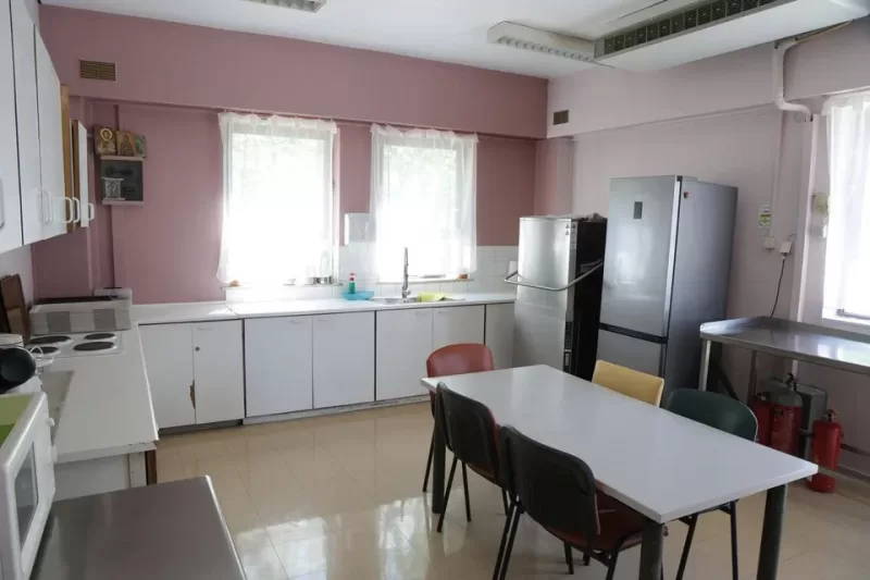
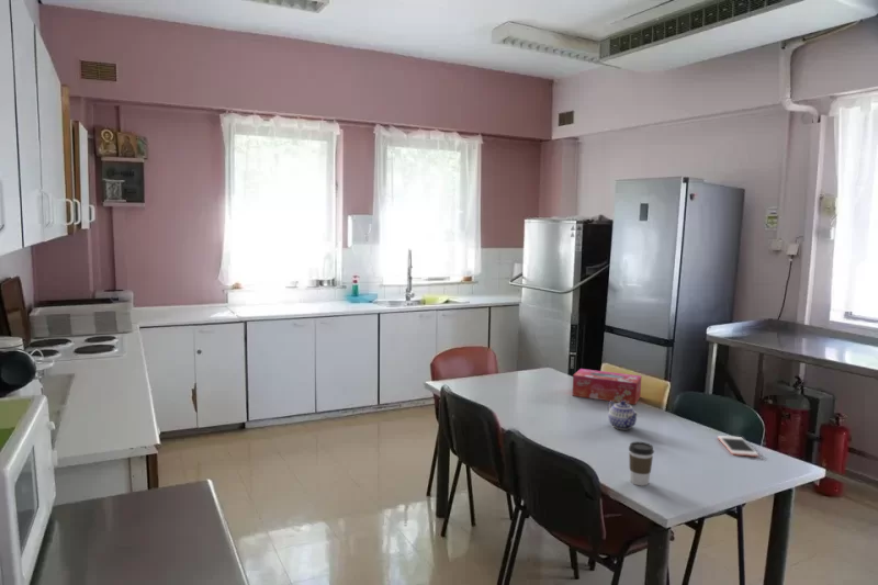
+ coffee cup [628,440,655,487]
+ teapot [607,401,640,430]
+ cell phone [717,435,759,458]
+ tissue box [572,368,642,406]
